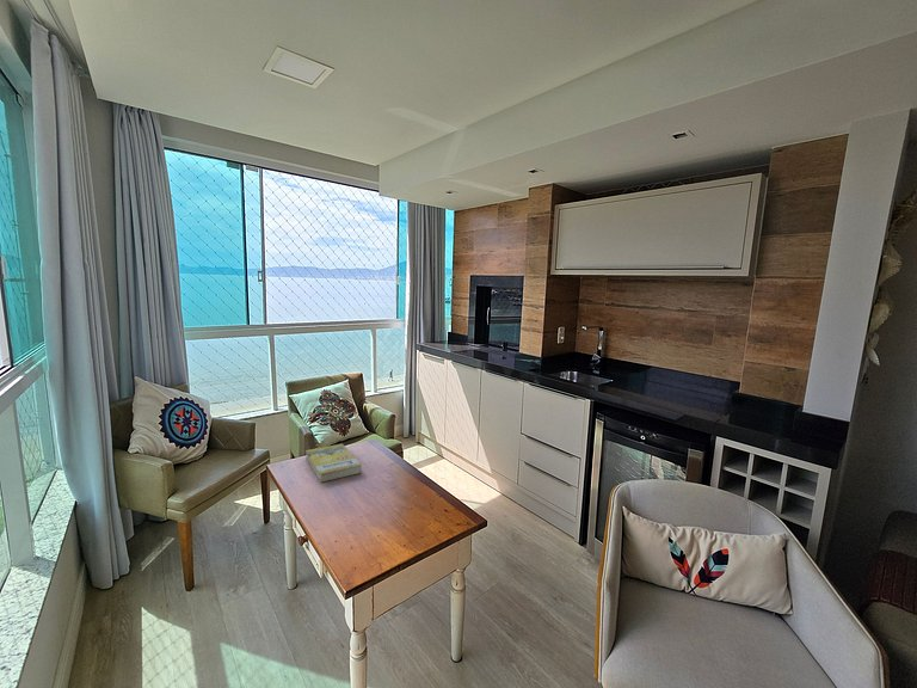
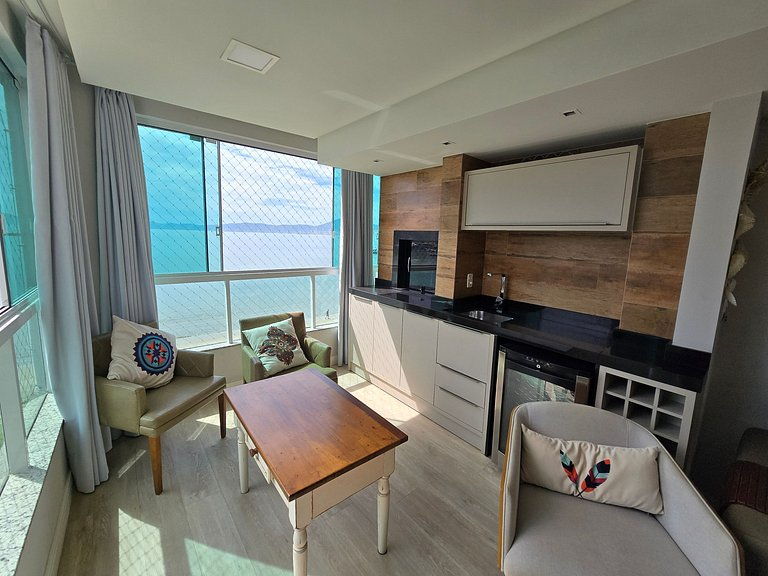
- book [304,443,362,484]
